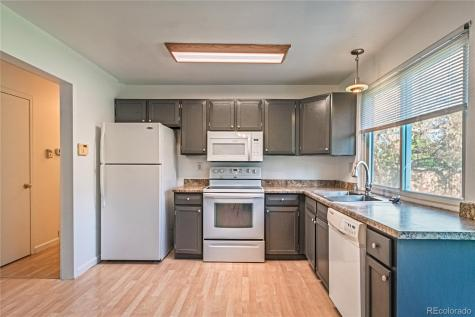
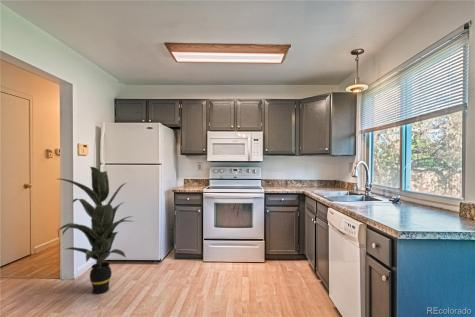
+ indoor plant [57,166,135,295]
